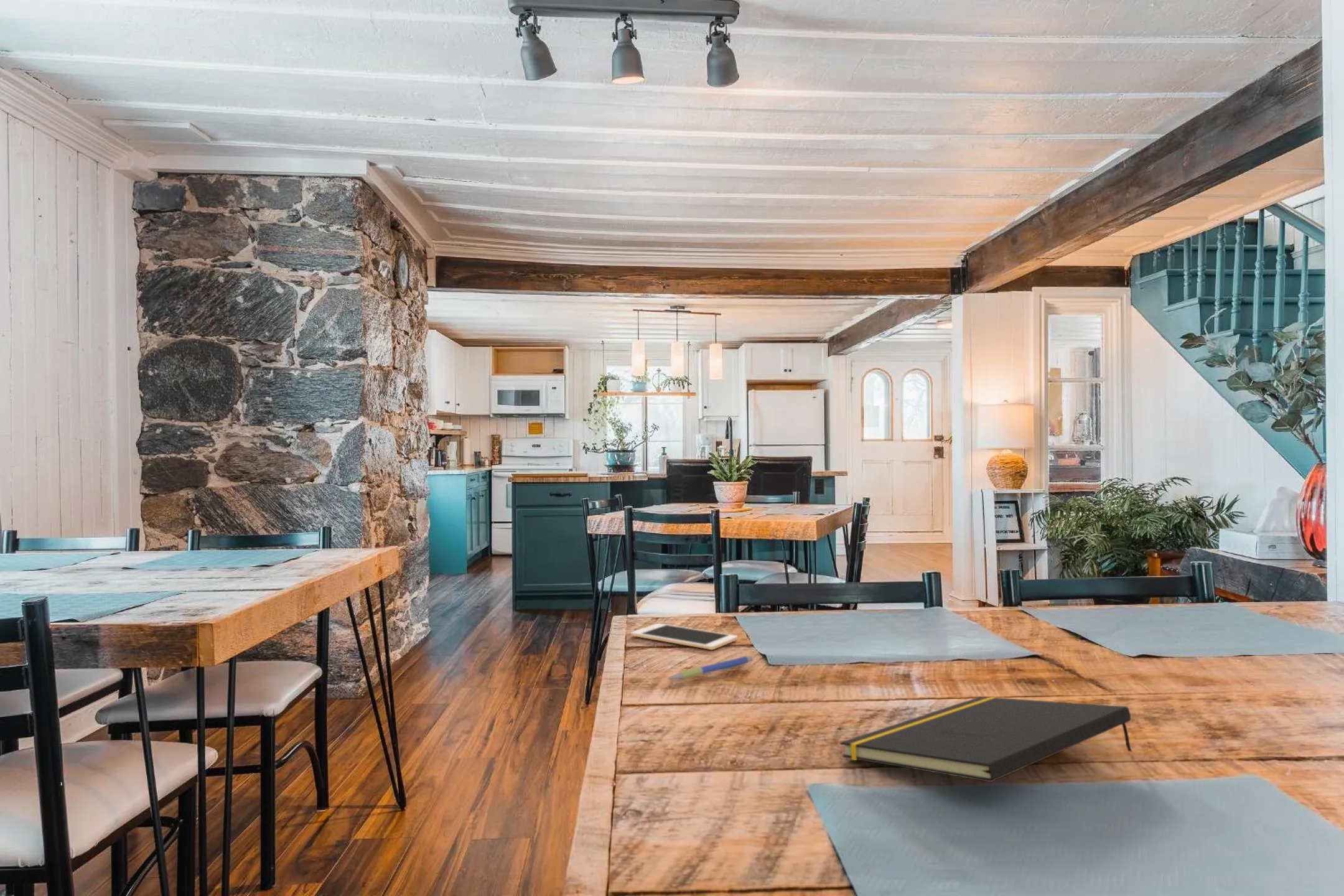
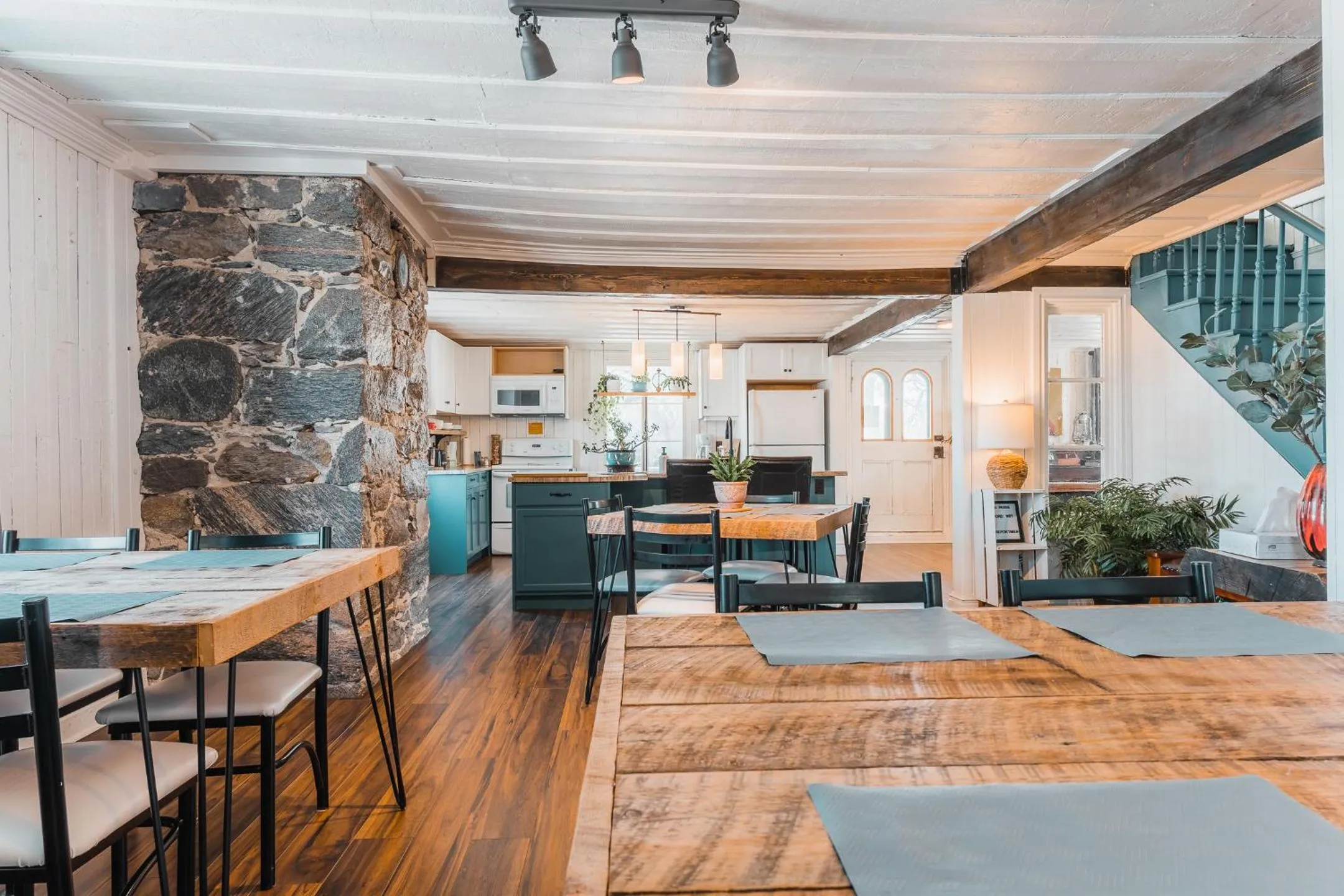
- cell phone [630,623,739,650]
- pen [667,655,754,681]
- notepad [839,696,1132,783]
